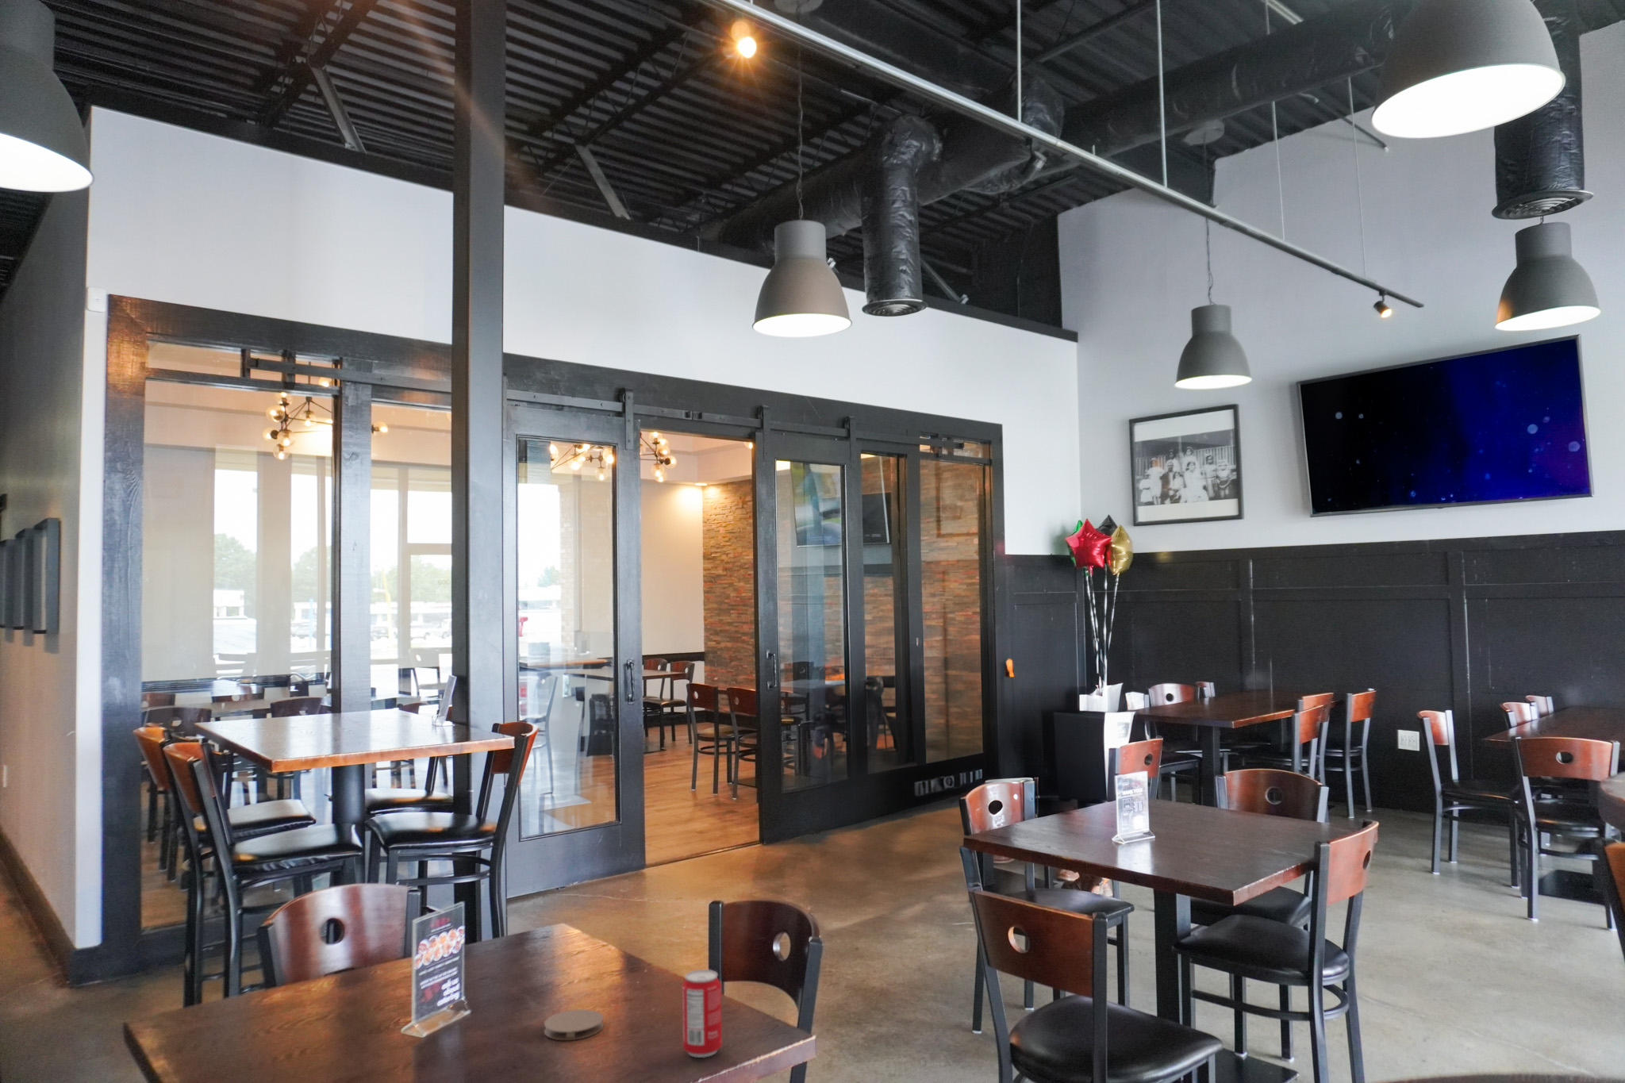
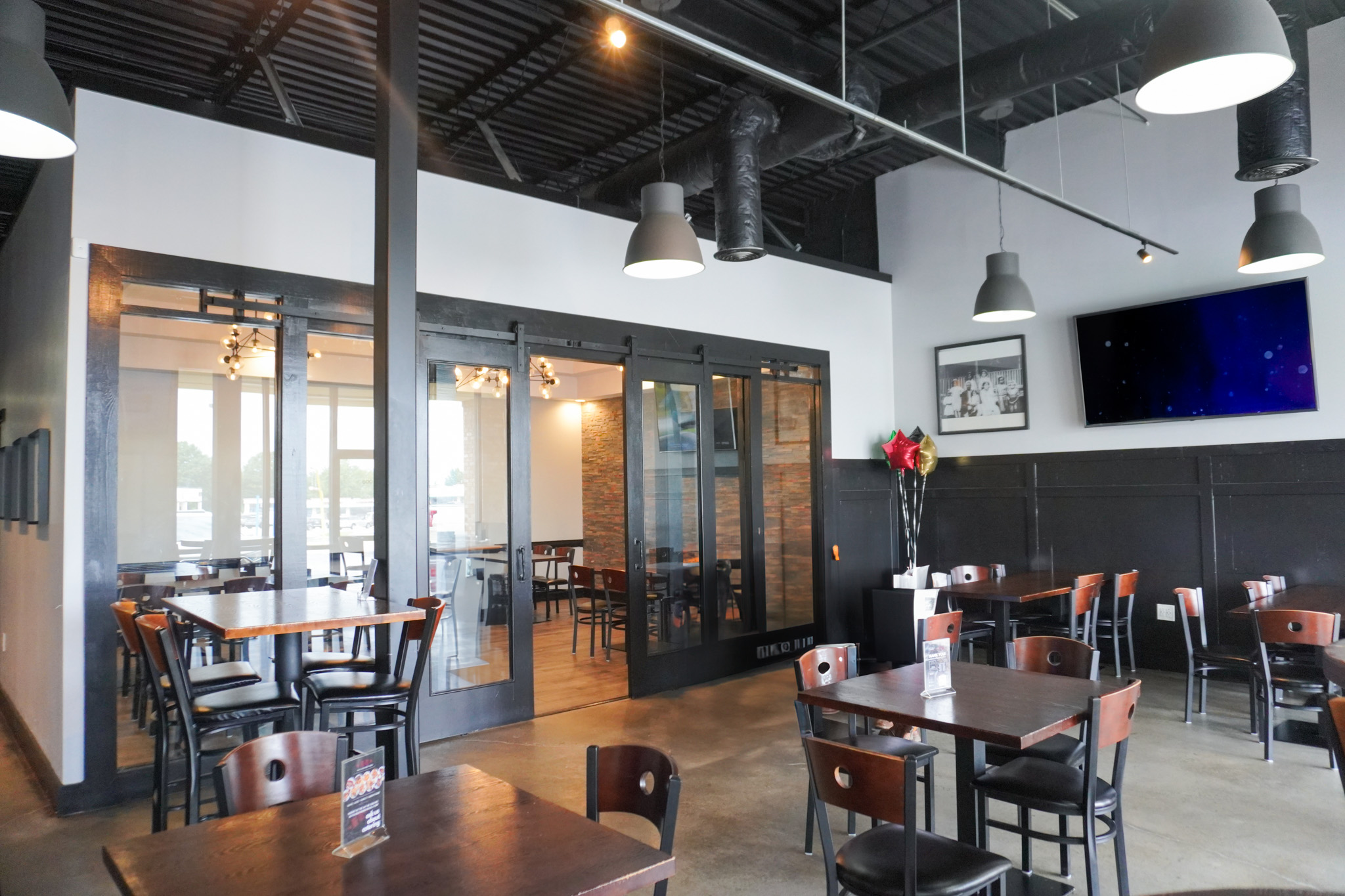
- beverage can [680,968,722,1059]
- coaster [544,1008,604,1041]
